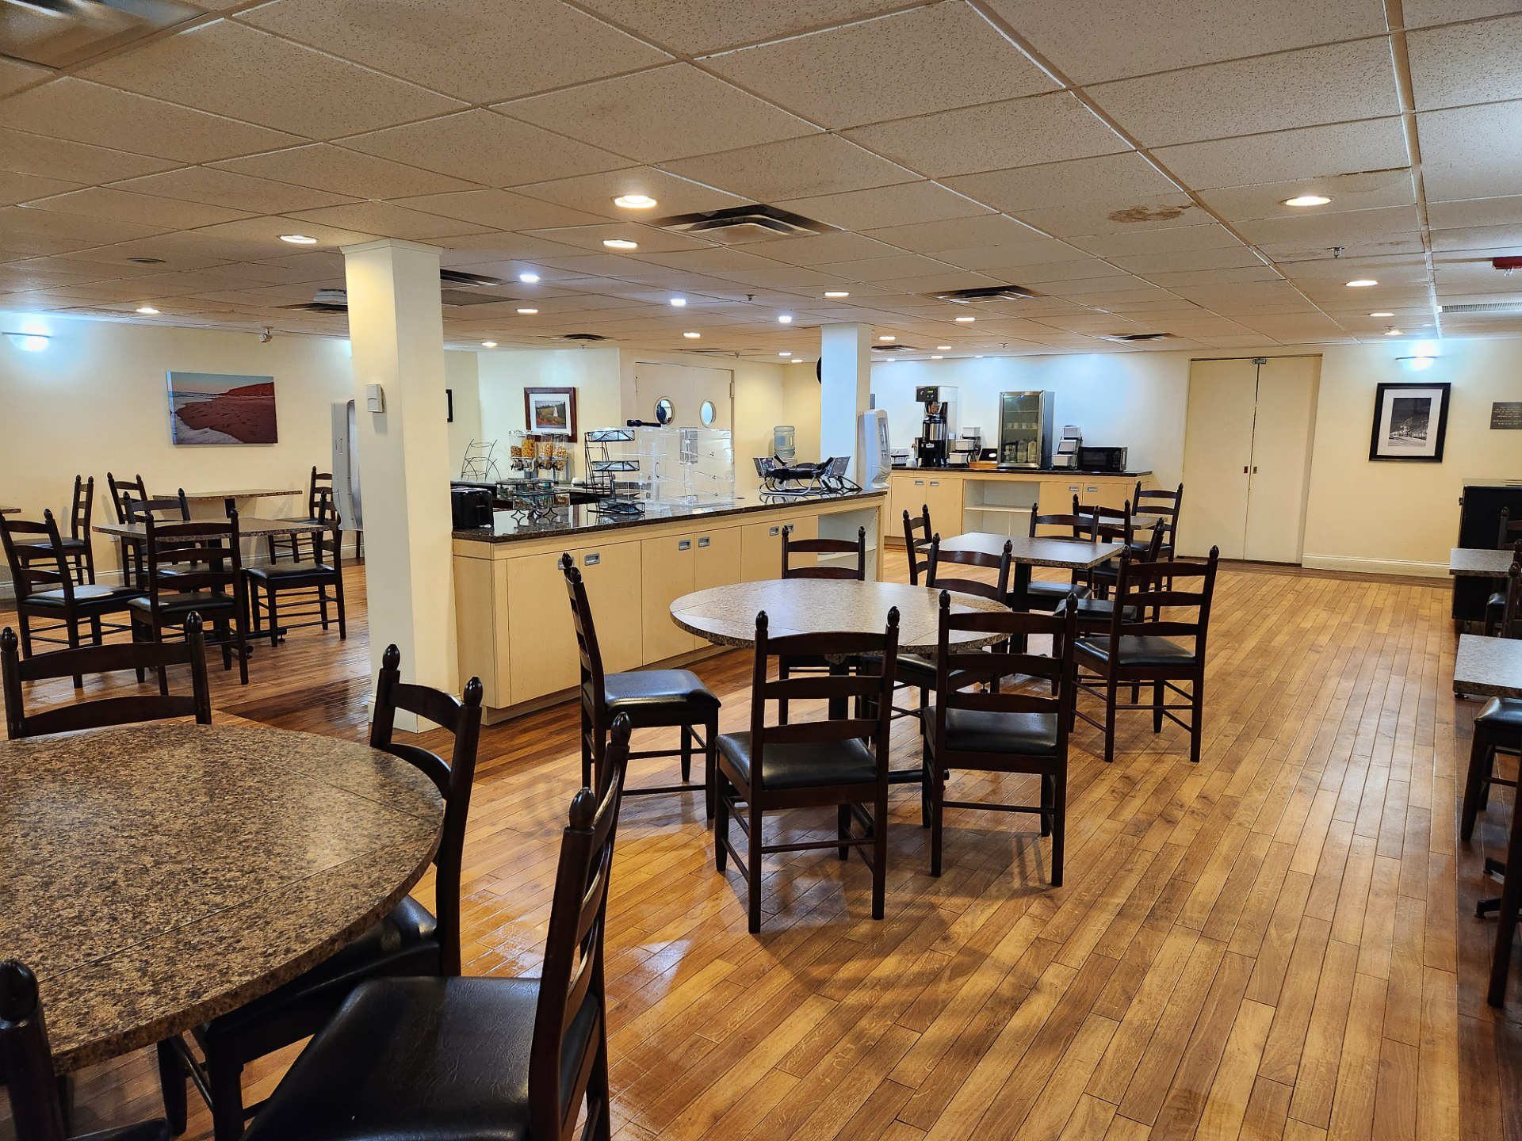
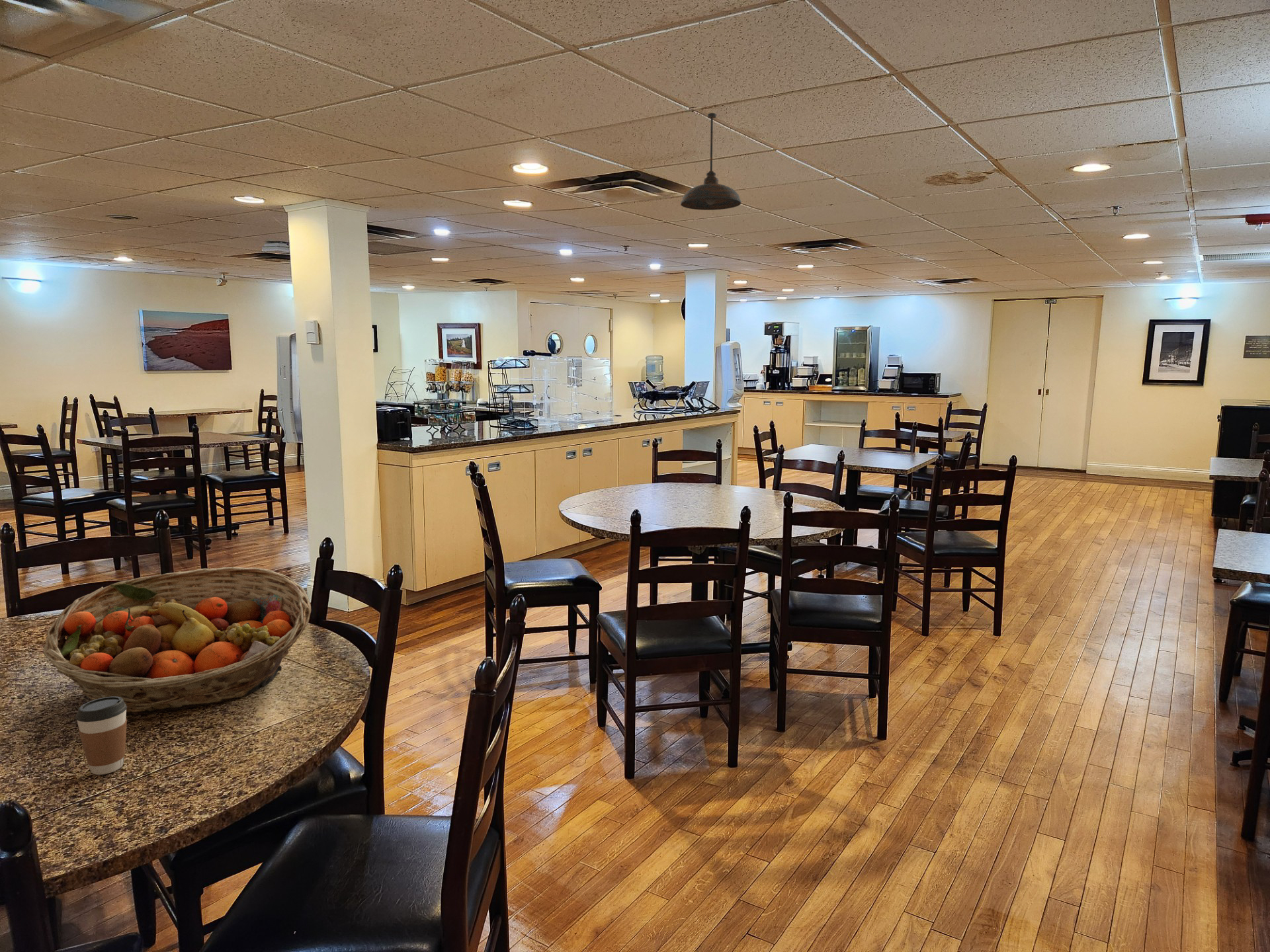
+ fruit basket [43,567,312,715]
+ pendant light [680,112,742,211]
+ coffee cup [75,696,128,775]
